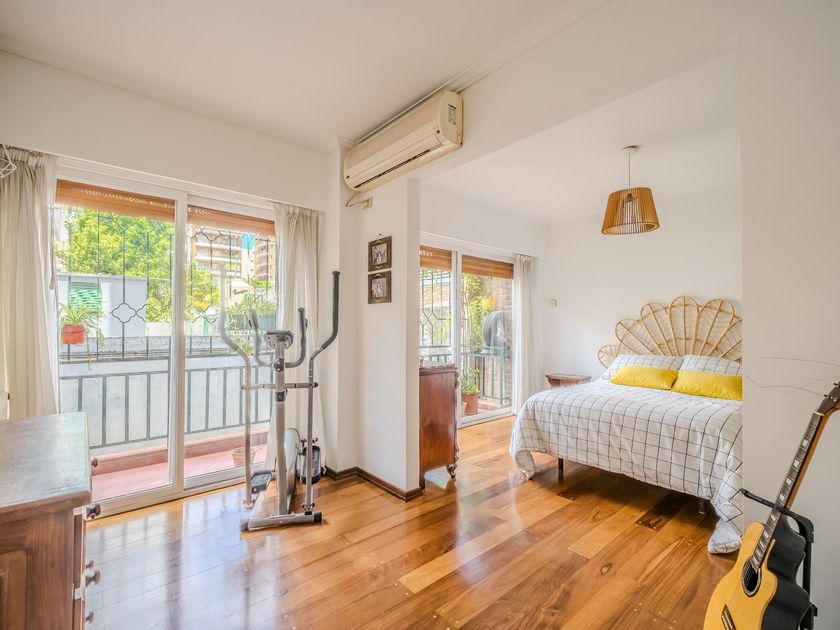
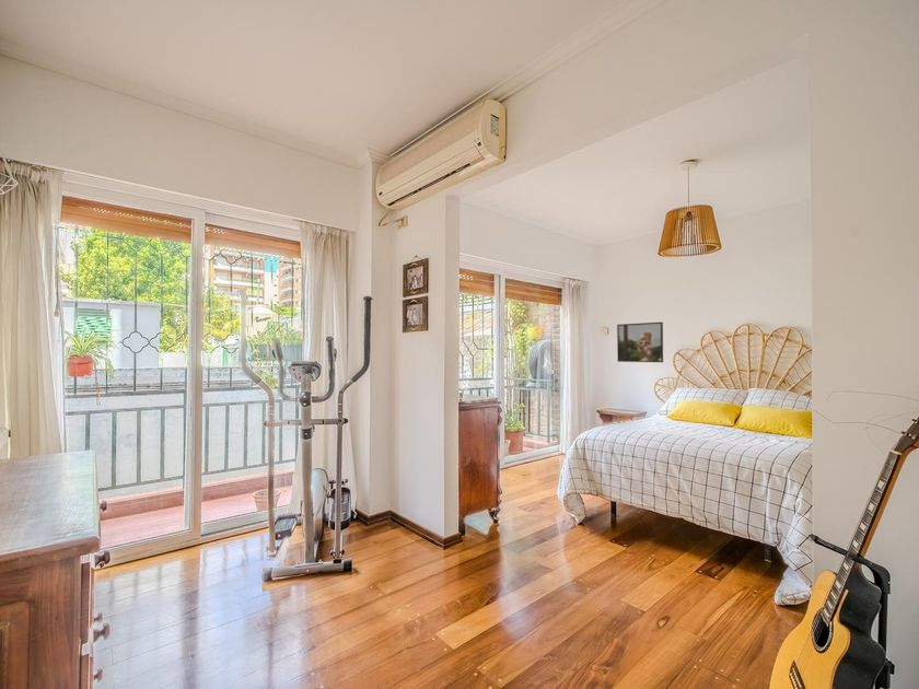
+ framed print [616,322,664,363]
